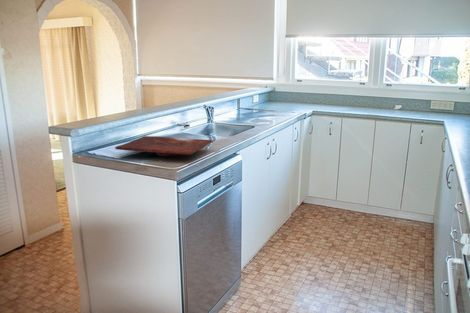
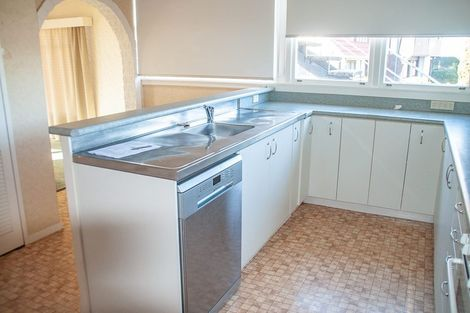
- cutting board [114,135,214,157]
